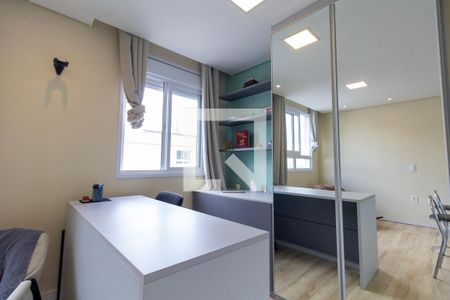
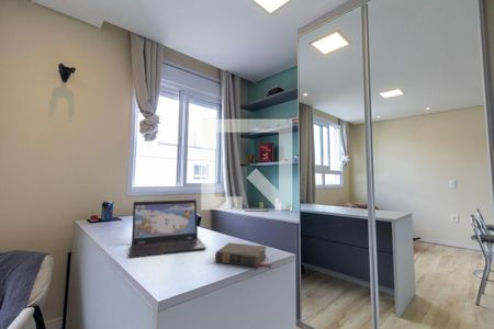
+ laptop [127,198,207,259]
+ book [214,242,272,269]
